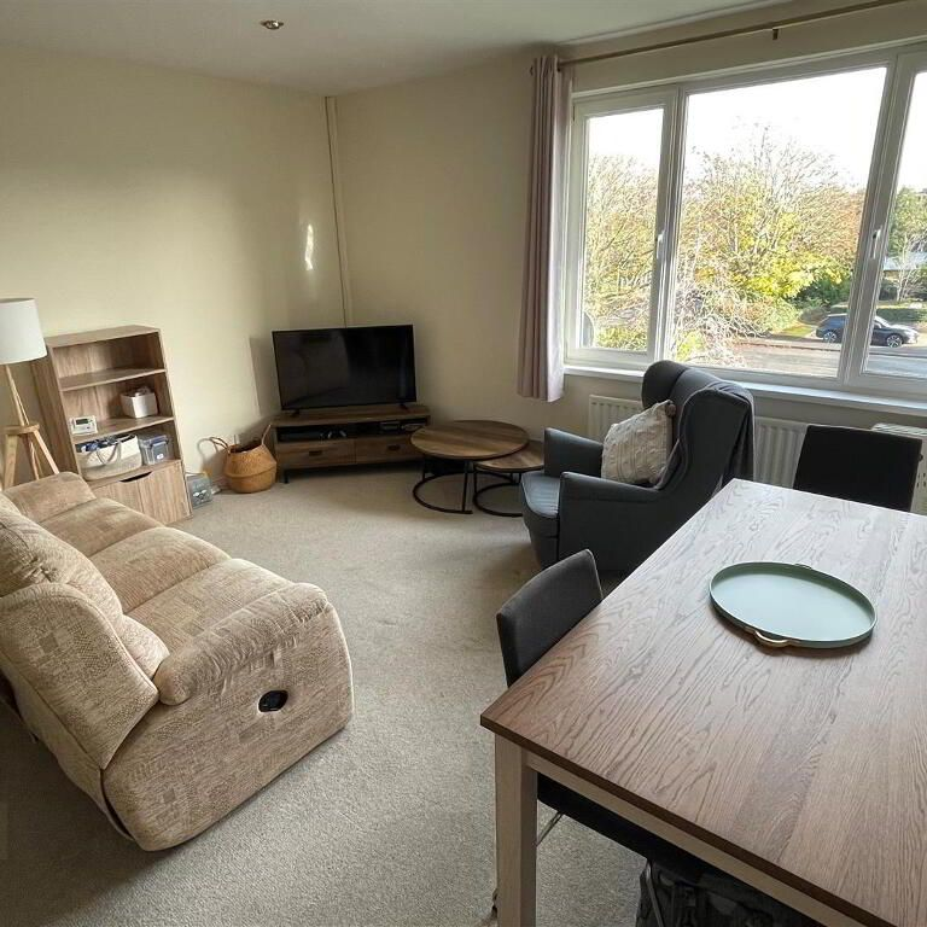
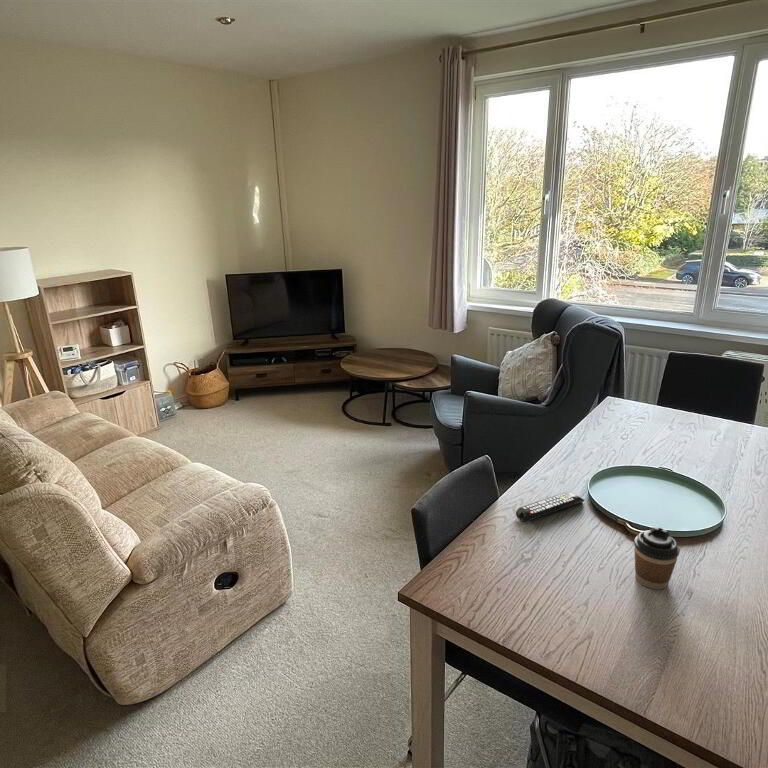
+ remote control [515,490,585,523]
+ coffee cup [633,526,681,590]
